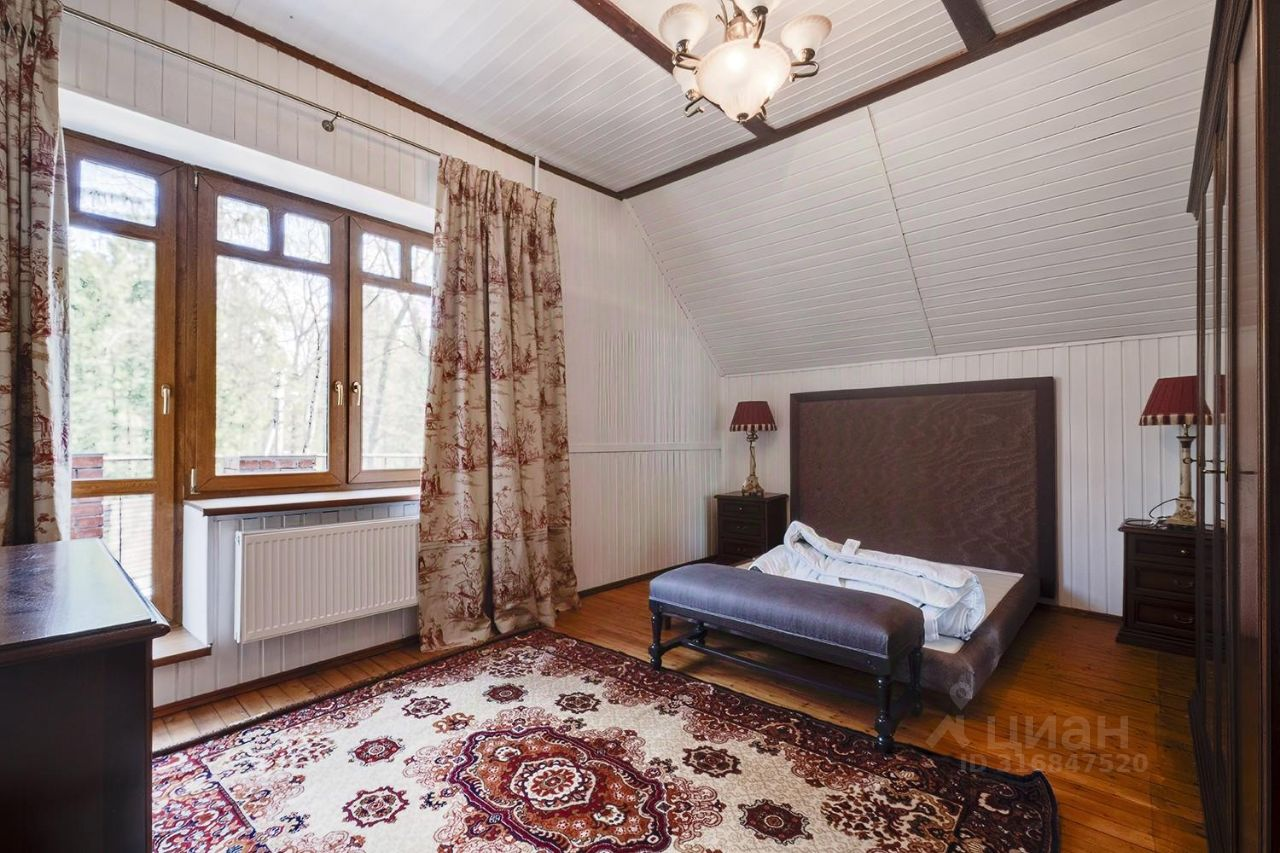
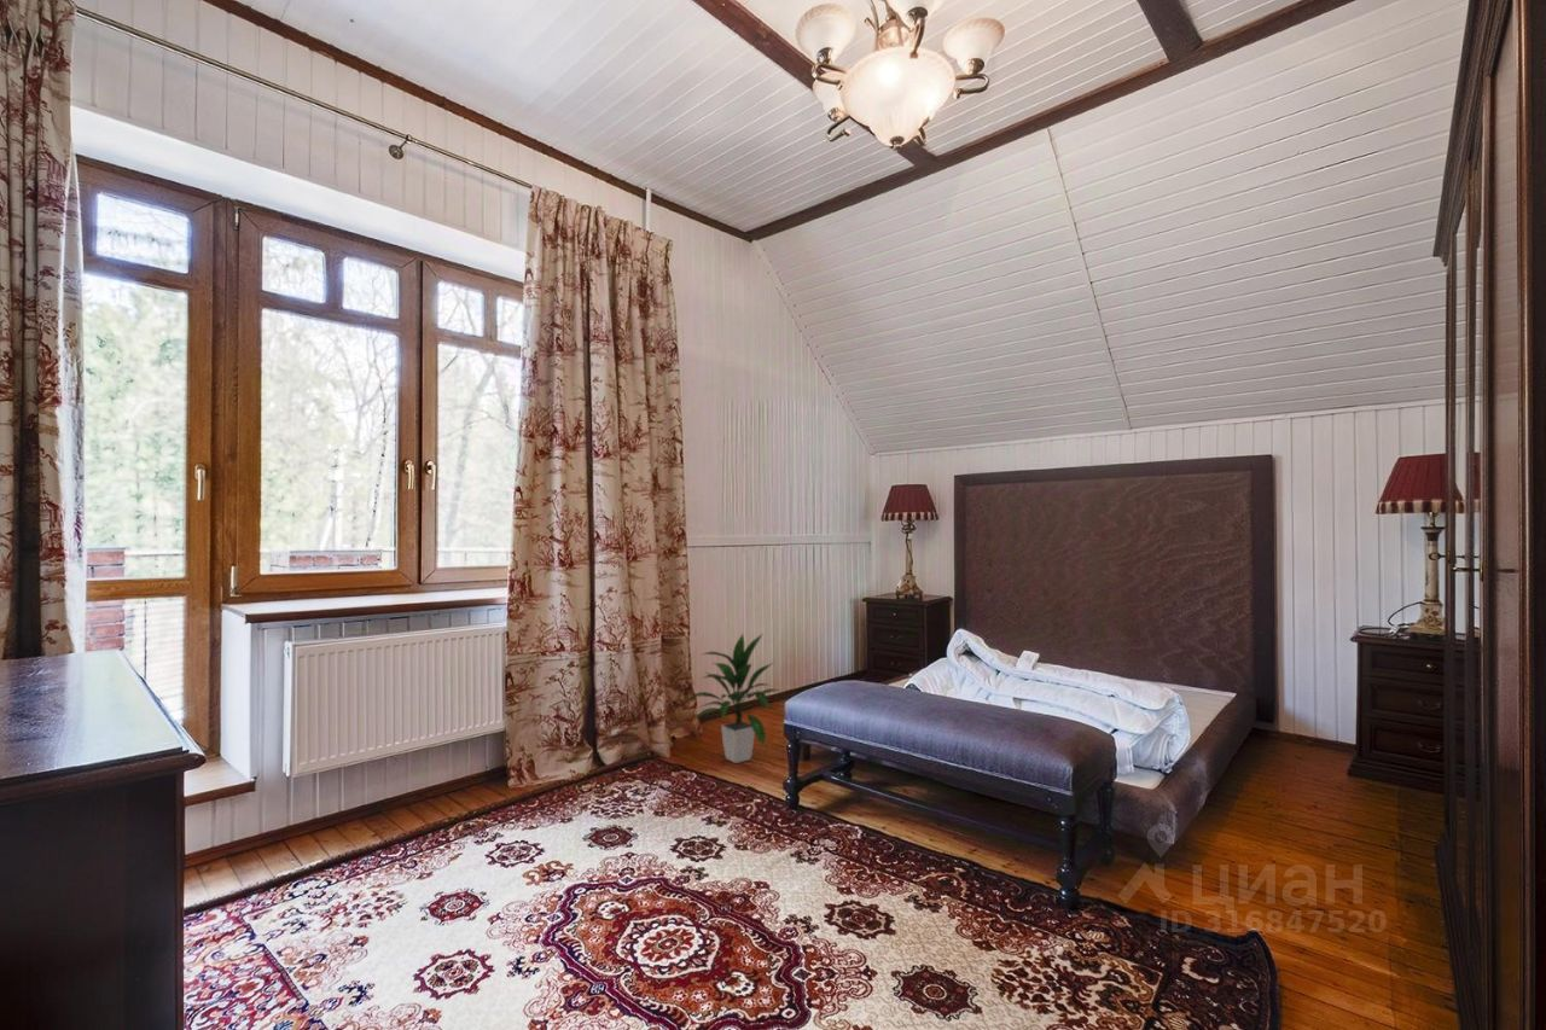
+ indoor plant [685,632,784,764]
